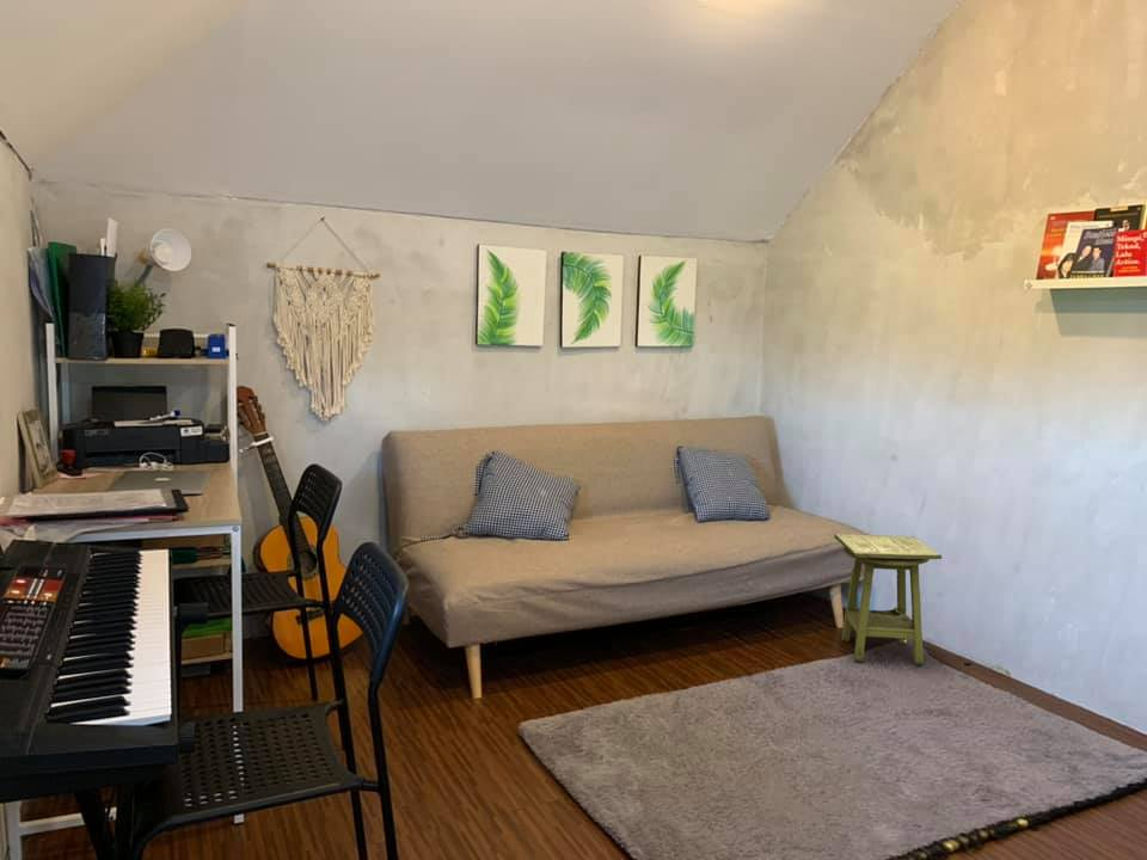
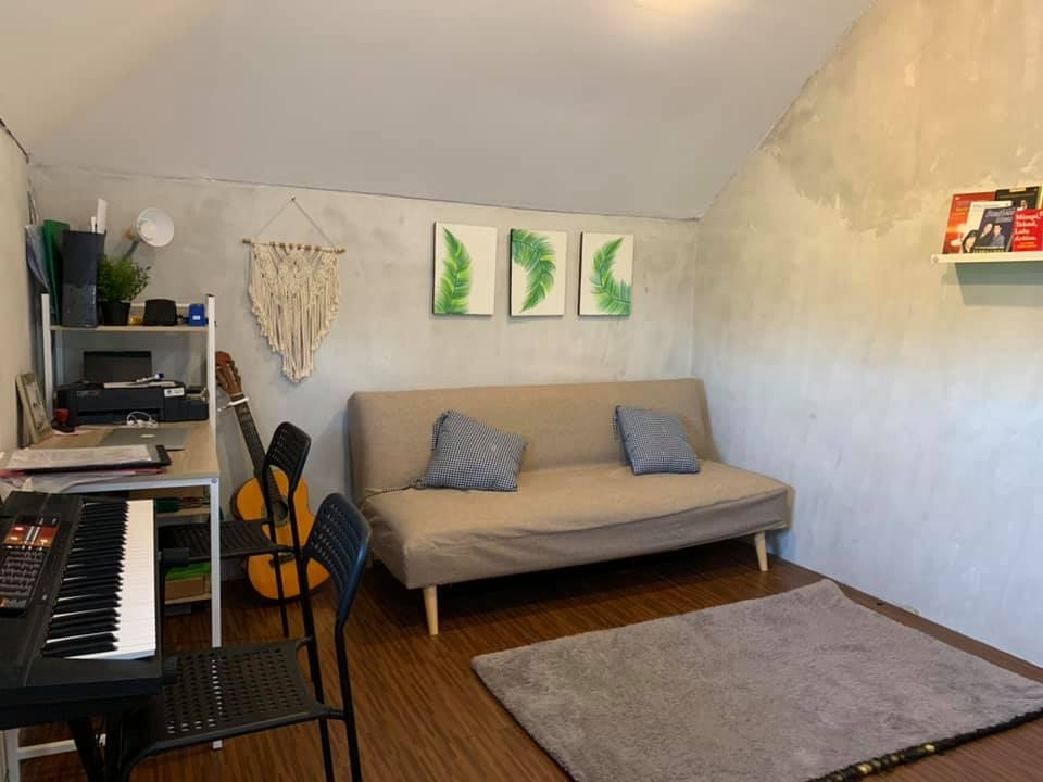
- side table [833,533,944,665]
